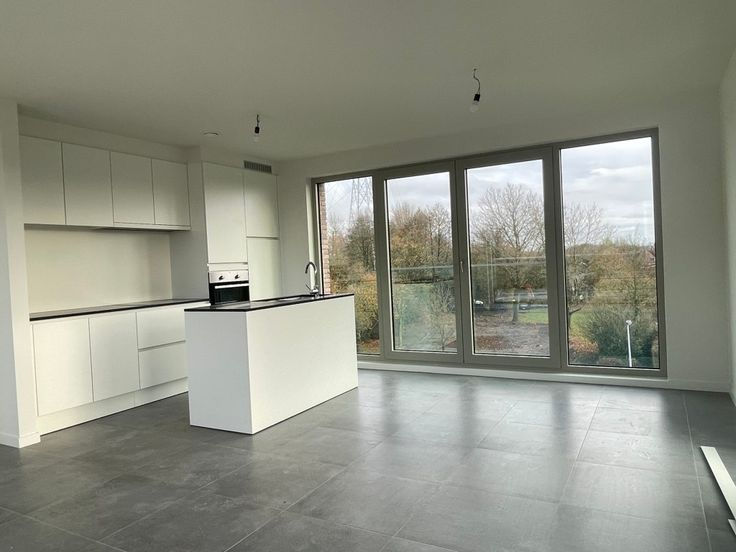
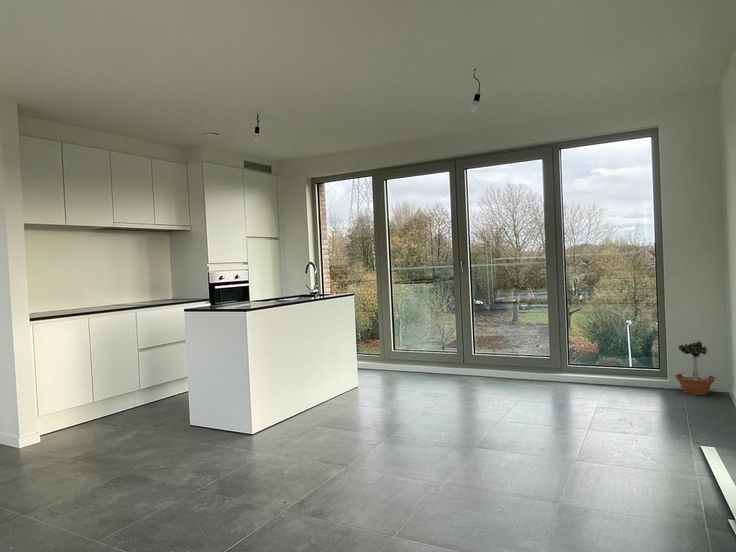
+ potted tree [674,338,716,396]
